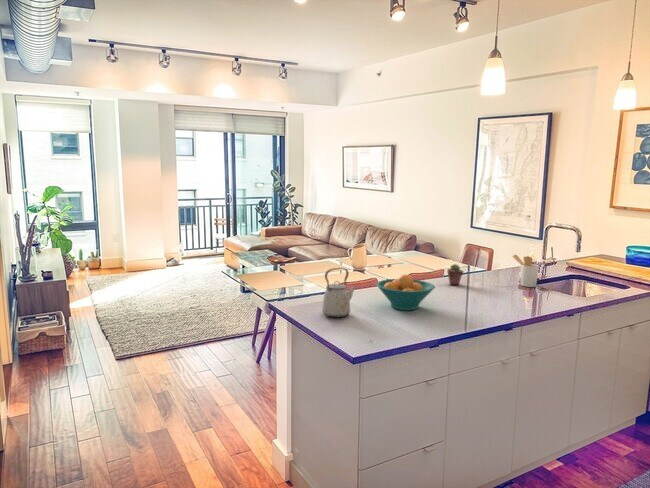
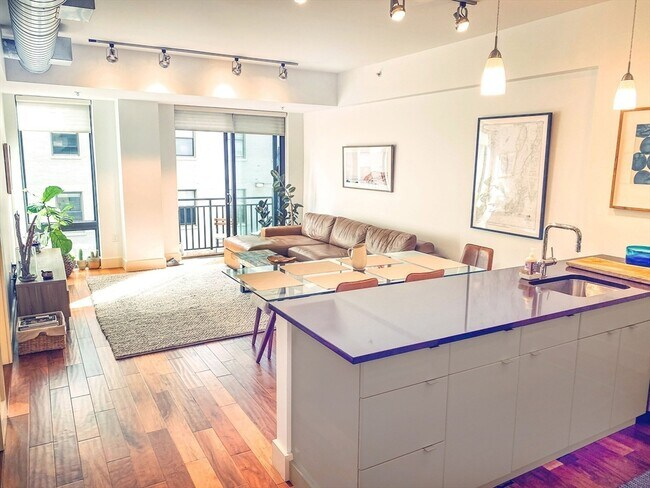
- fruit bowl [376,273,436,311]
- kettle [321,267,357,318]
- potted succulent [446,263,464,286]
- utensil holder [511,254,540,288]
